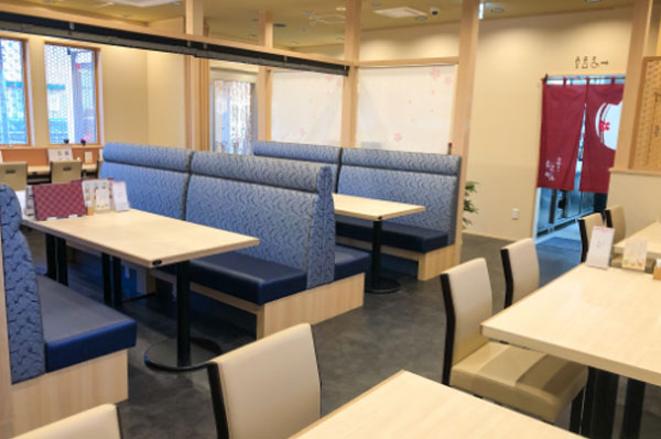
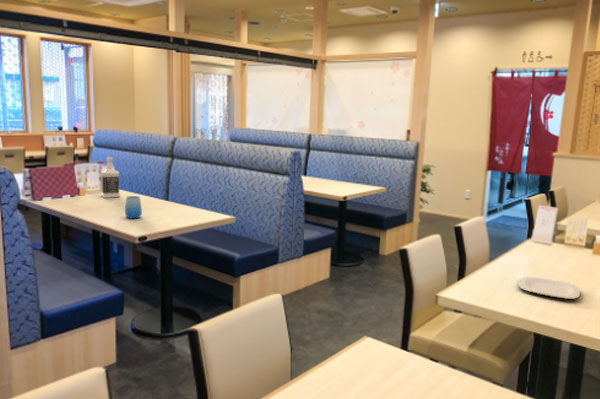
+ bottle [100,156,121,199]
+ cup [124,195,143,219]
+ plate [518,276,581,300]
